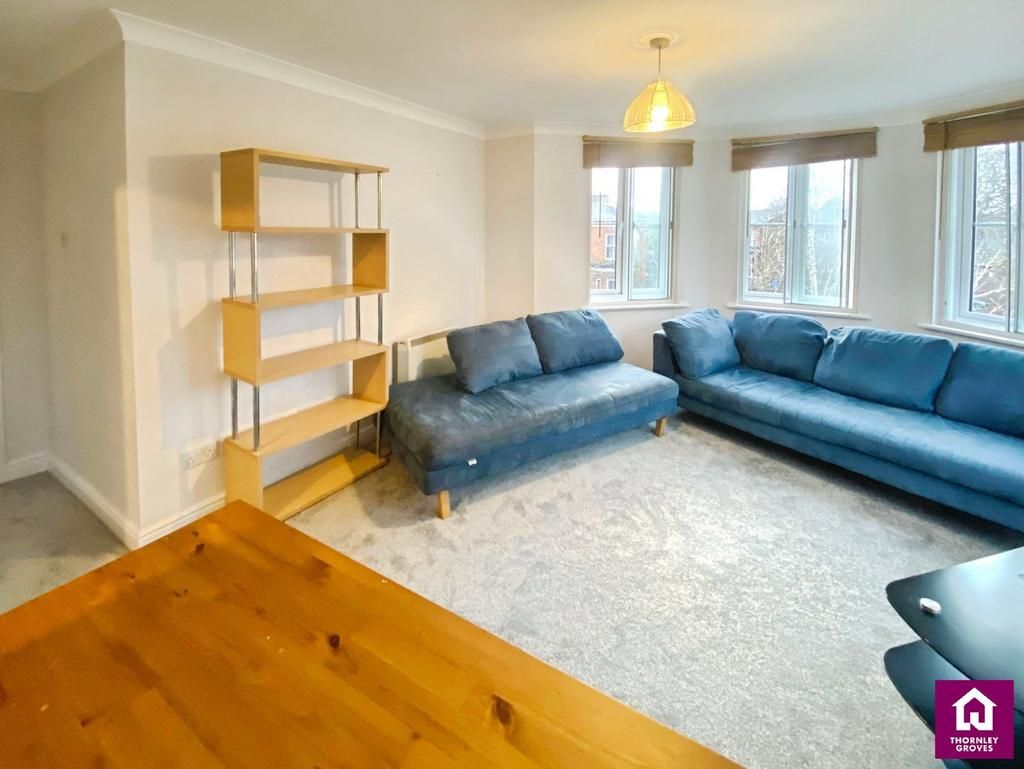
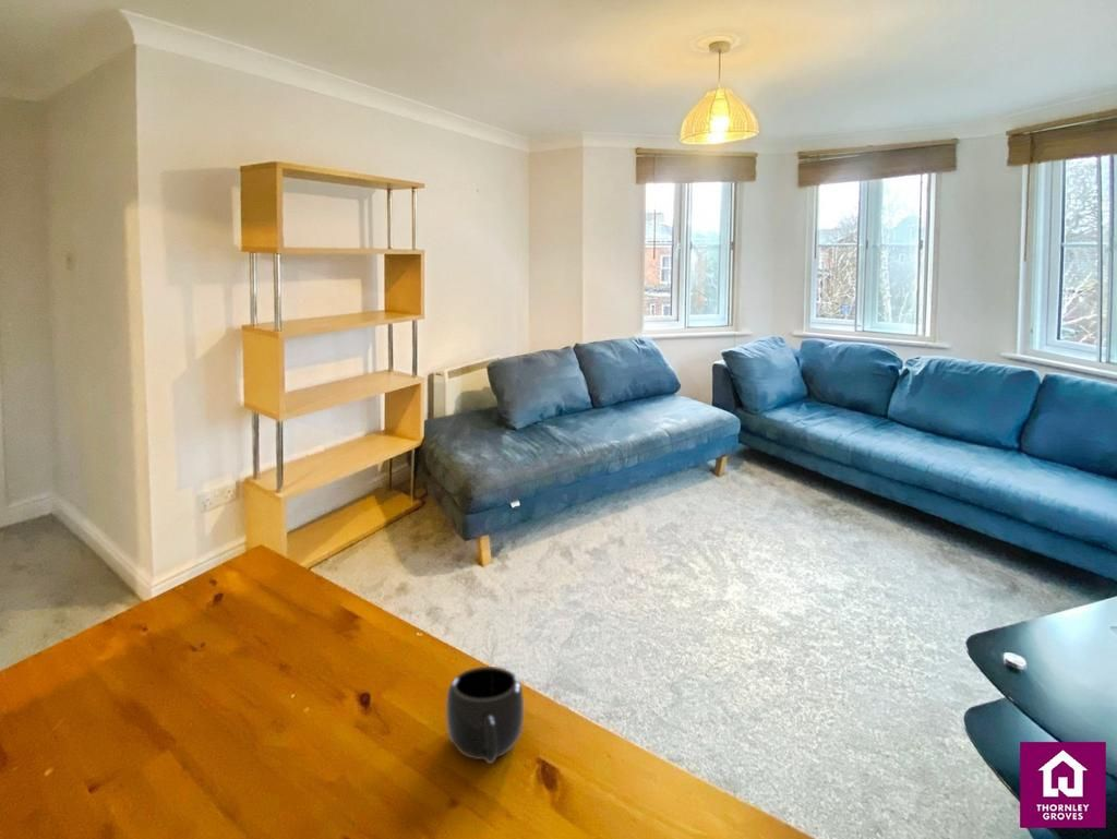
+ mug [445,666,525,765]
